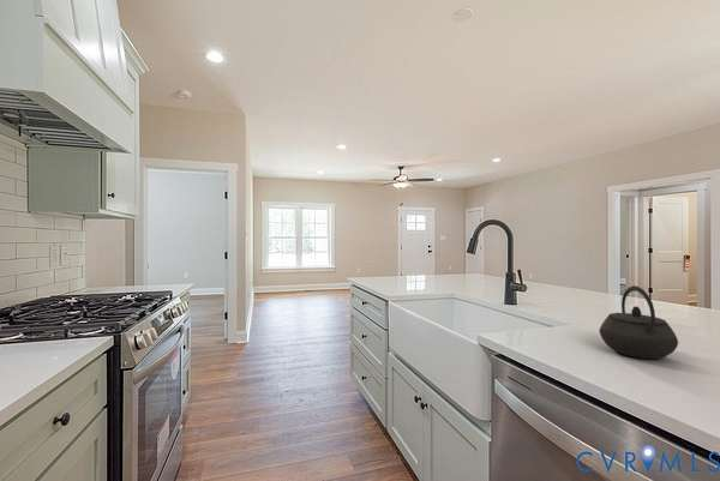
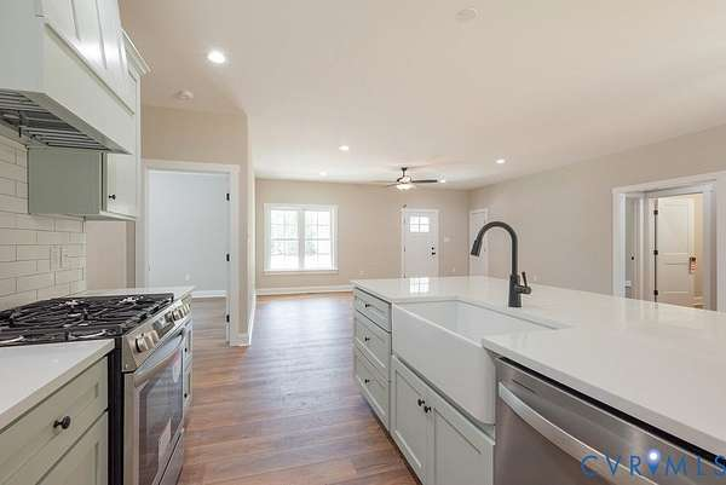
- kettle [598,284,679,360]
